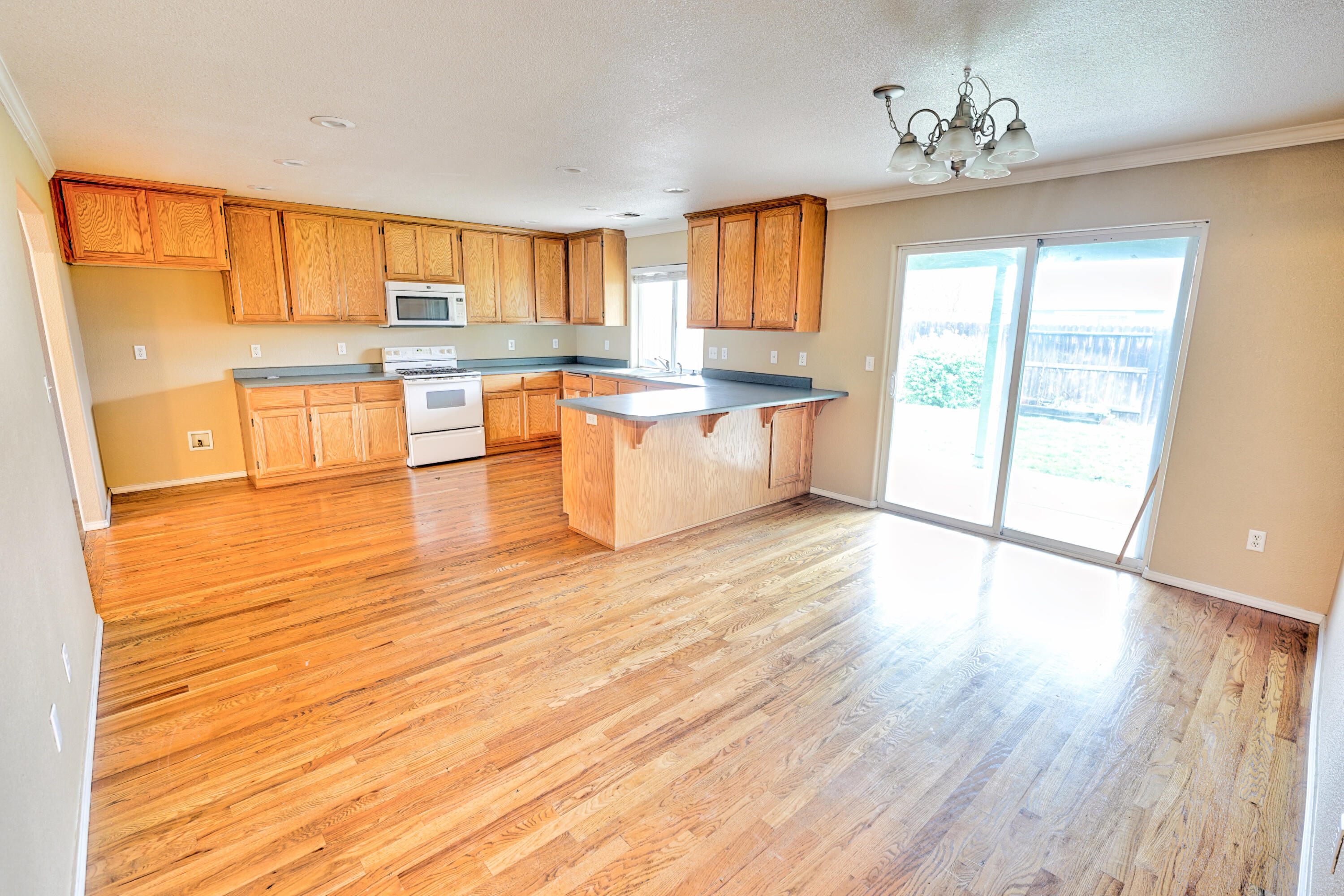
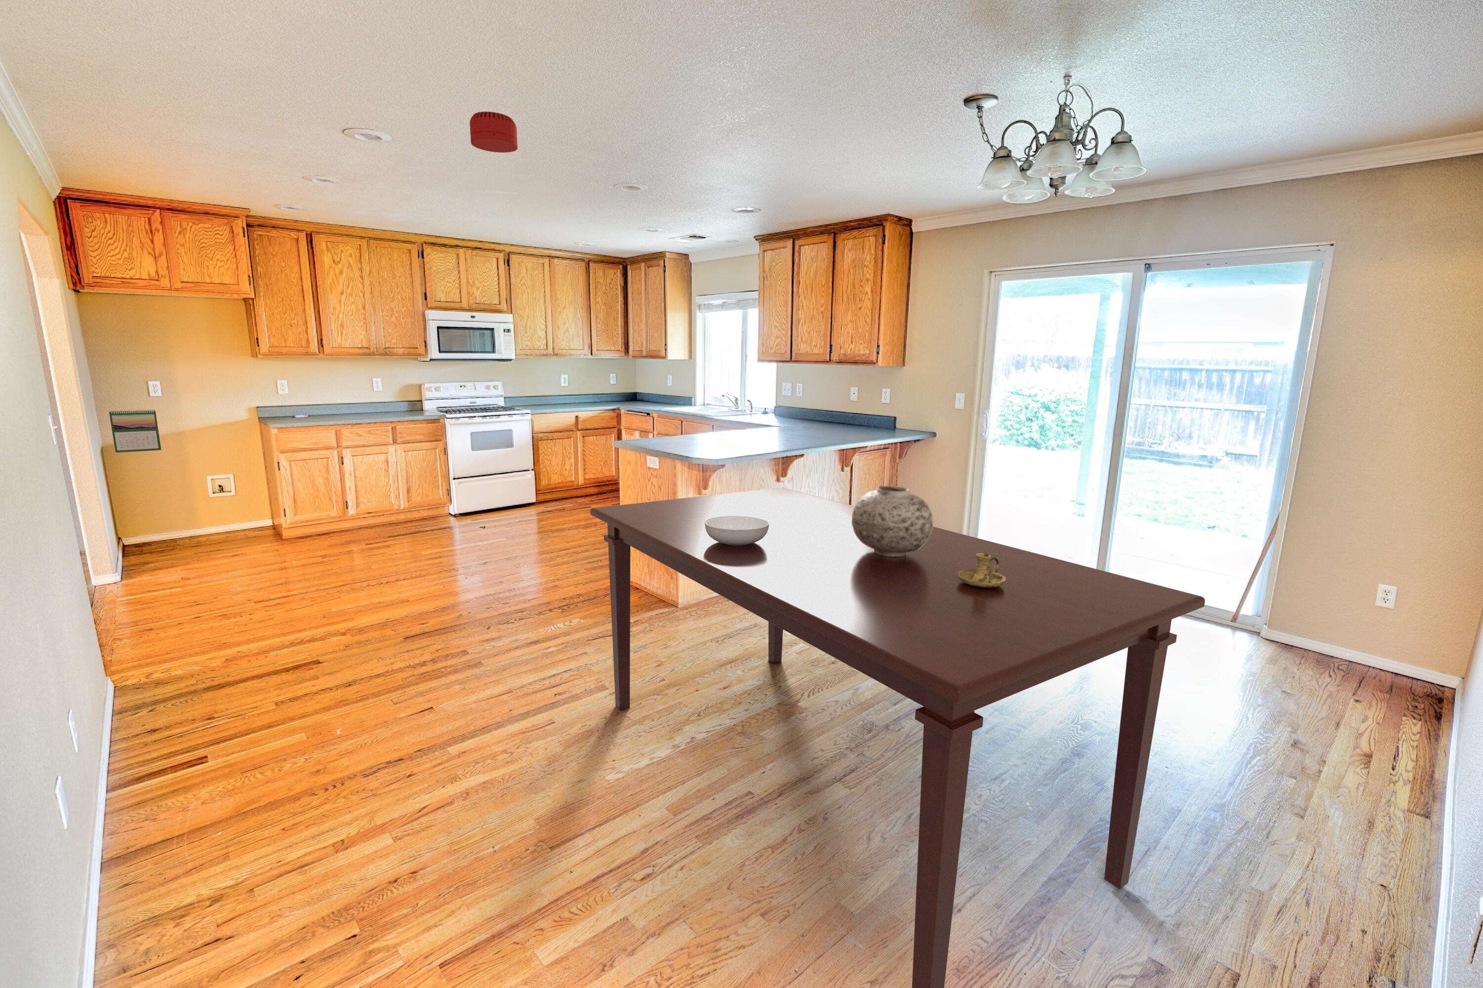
+ serving bowl [704,516,770,546]
+ vase [852,485,933,556]
+ smoke detector [469,111,519,153]
+ candlestick [958,554,1006,588]
+ calendar [108,408,161,453]
+ dining table [589,487,1205,988]
